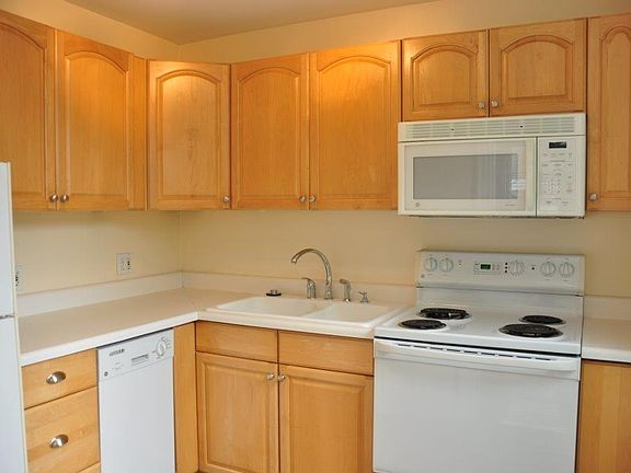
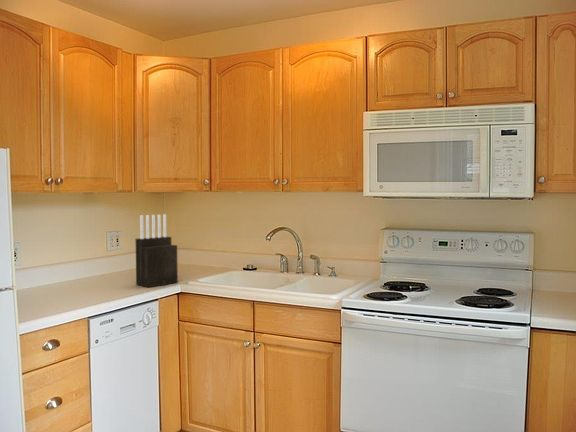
+ knife block [135,213,179,288]
